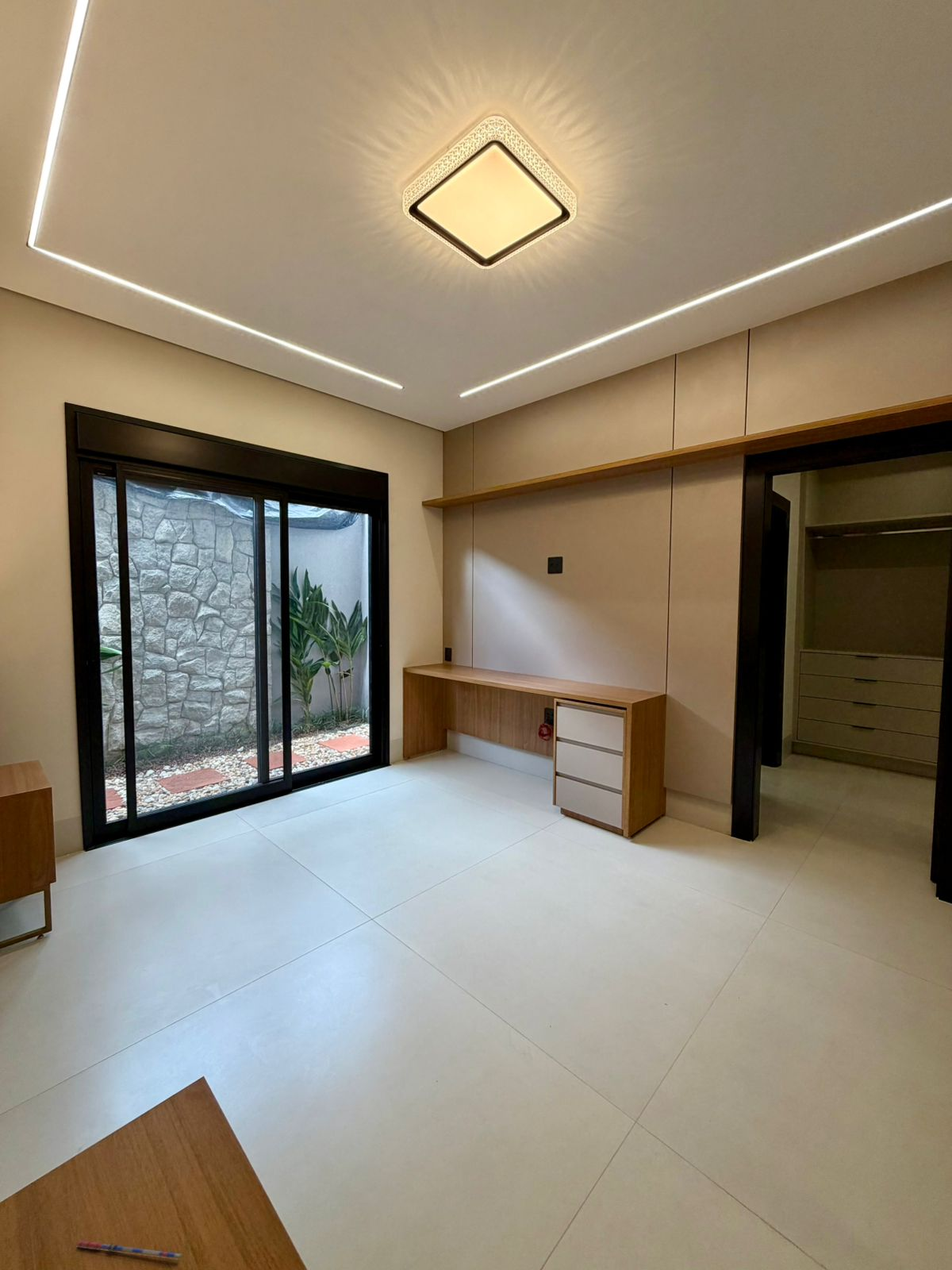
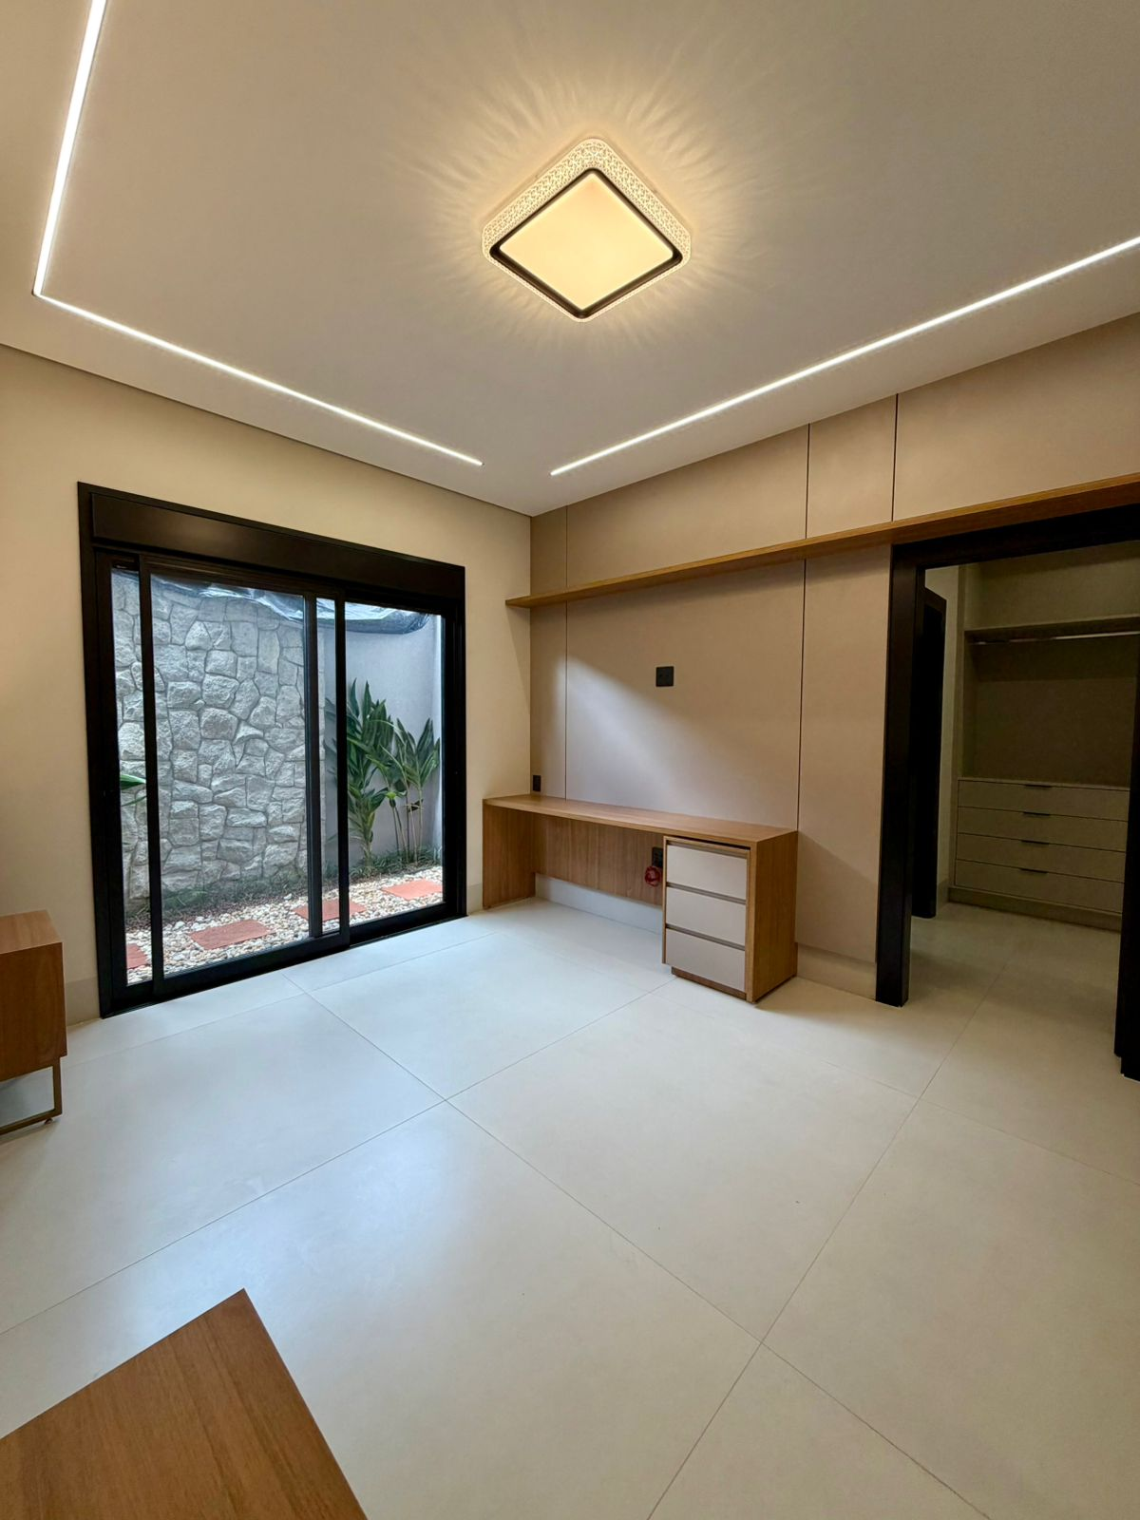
- pen [76,1240,182,1260]
